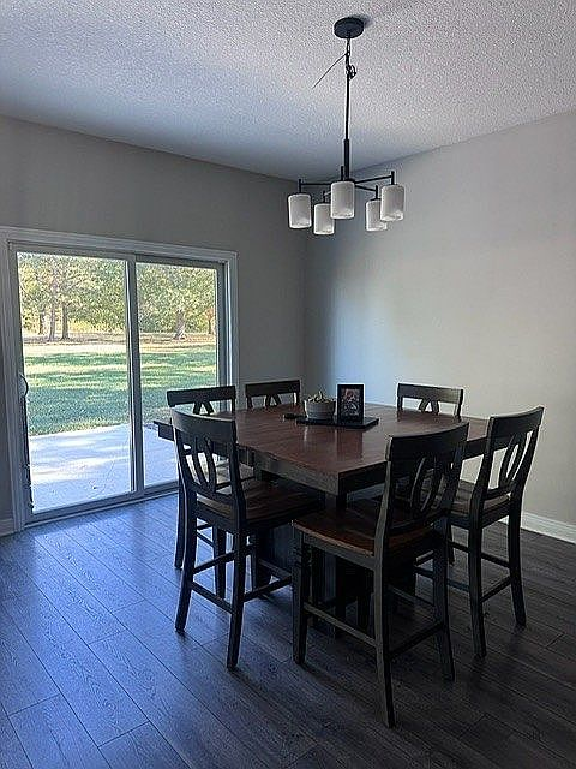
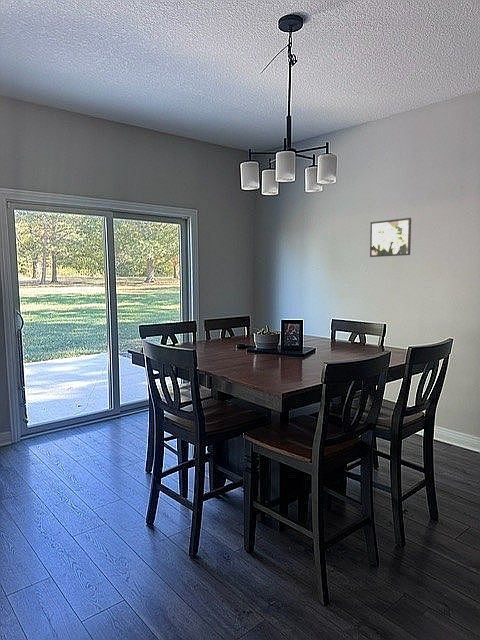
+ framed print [369,217,412,258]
